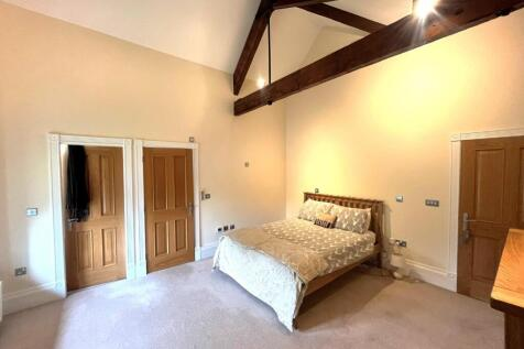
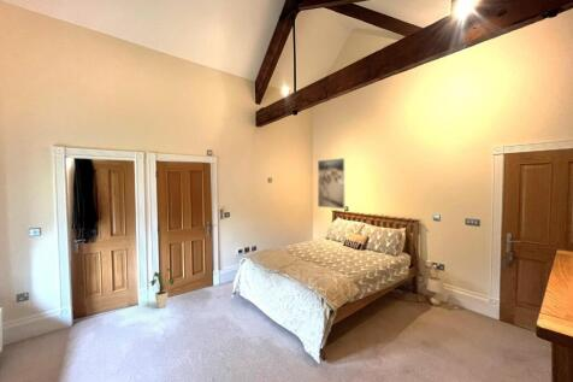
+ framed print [317,157,347,210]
+ house plant [148,268,176,310]
